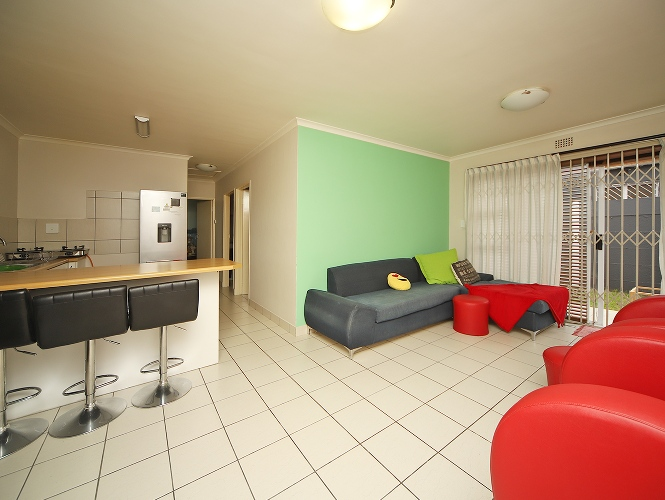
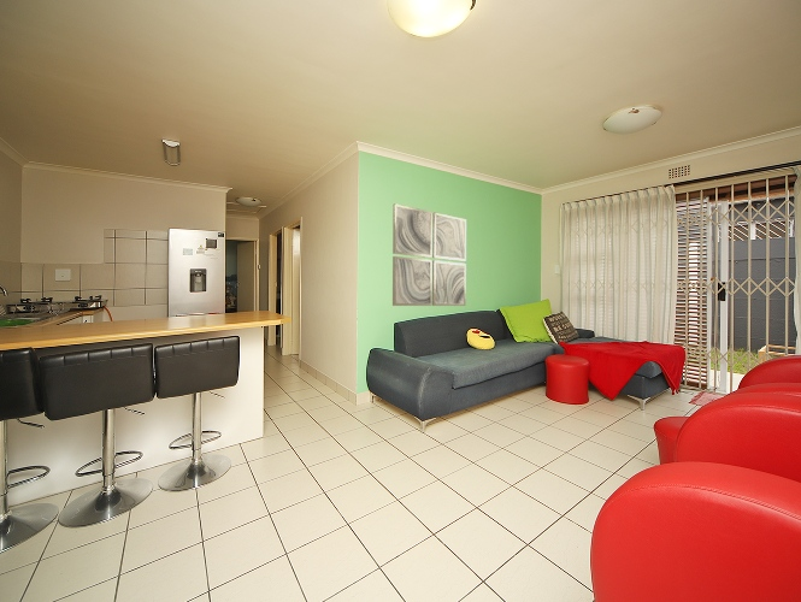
+ wall art [391,202,467,307]
